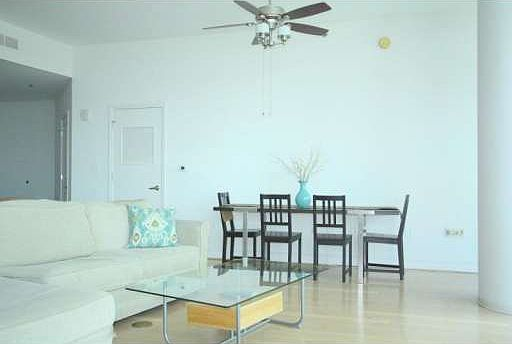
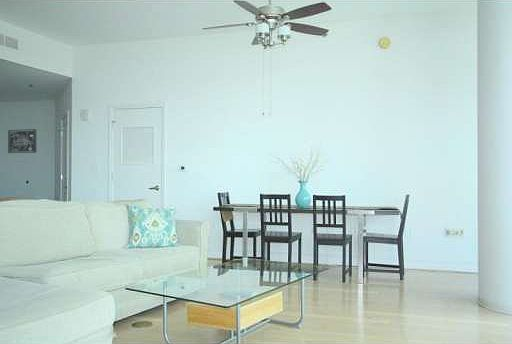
+ wall art [7,128,37,154]
